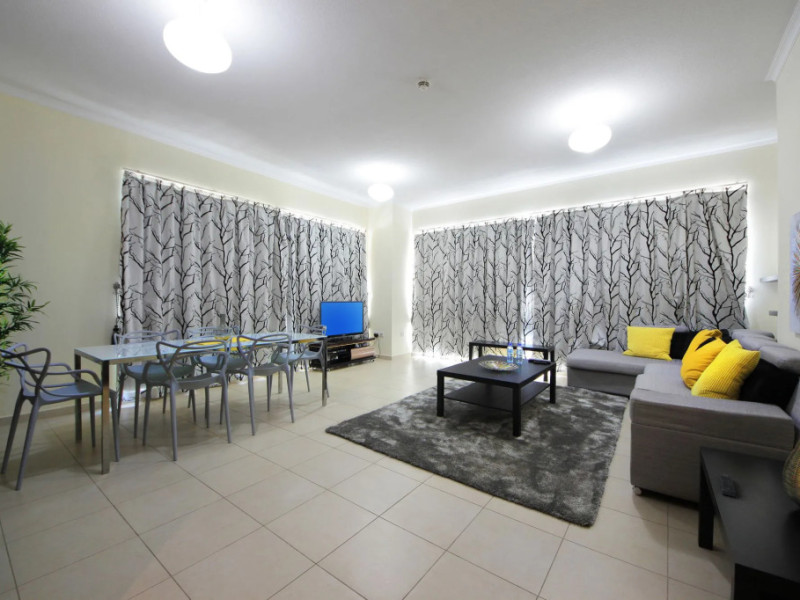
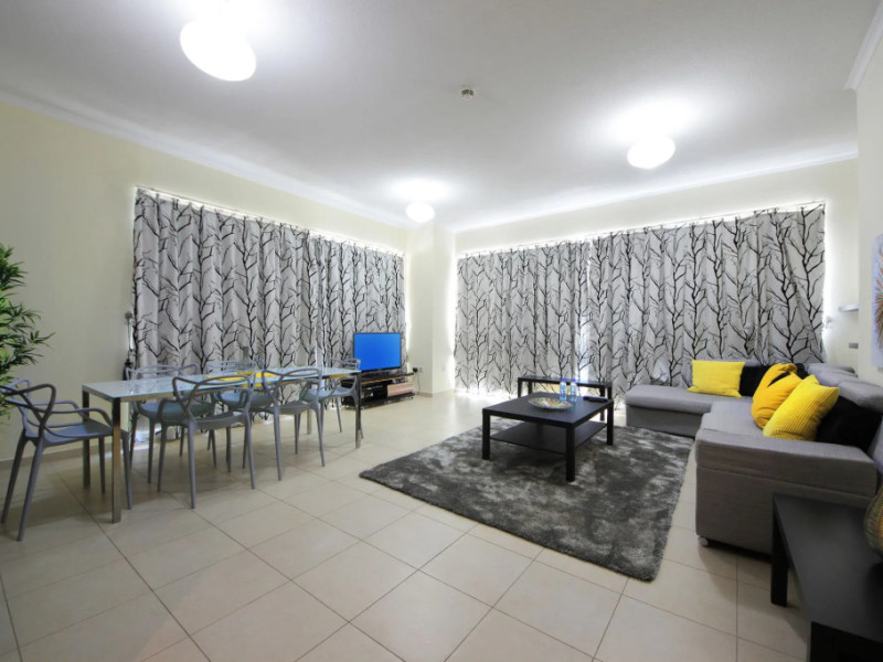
- remote control [717,473,738,498]
